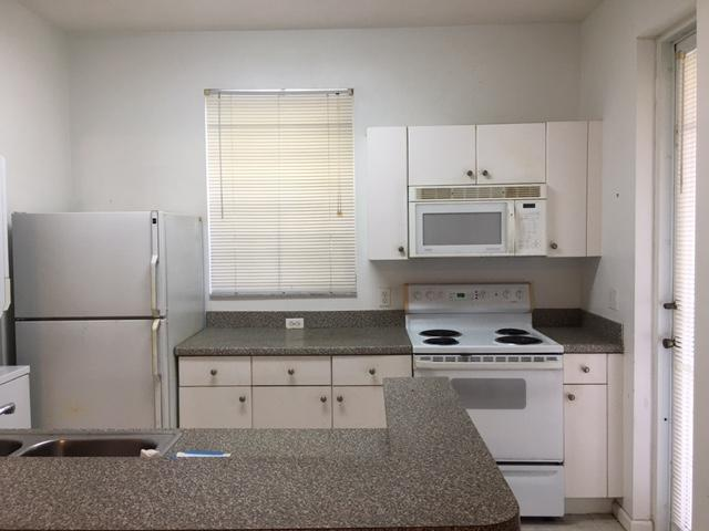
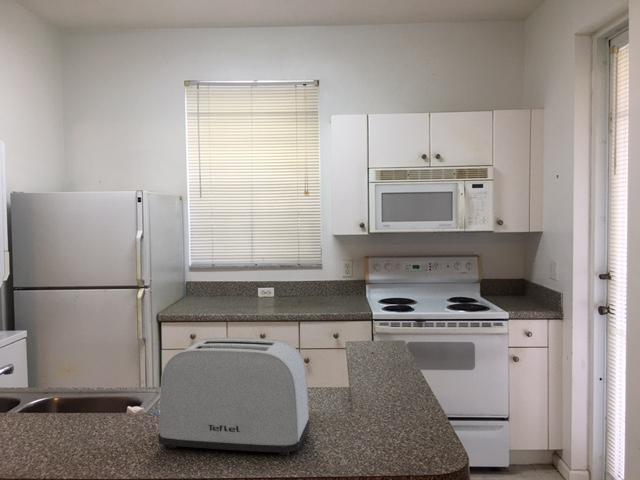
+ toaster [157,337,311,456]
